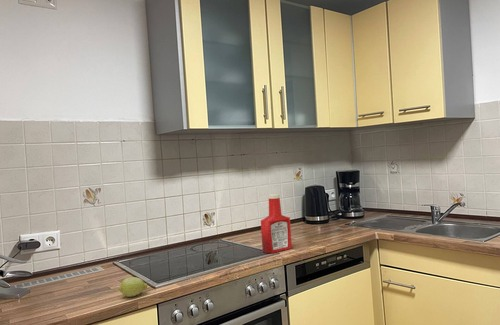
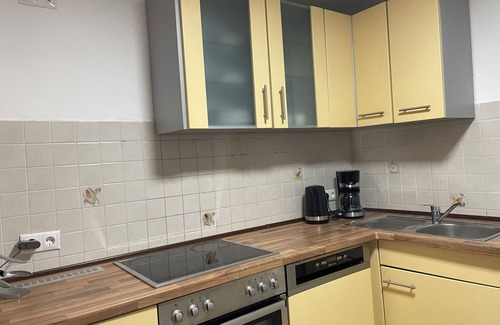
- soap bottle [260,193,293,254]
- fruit [118,276,148,298]
